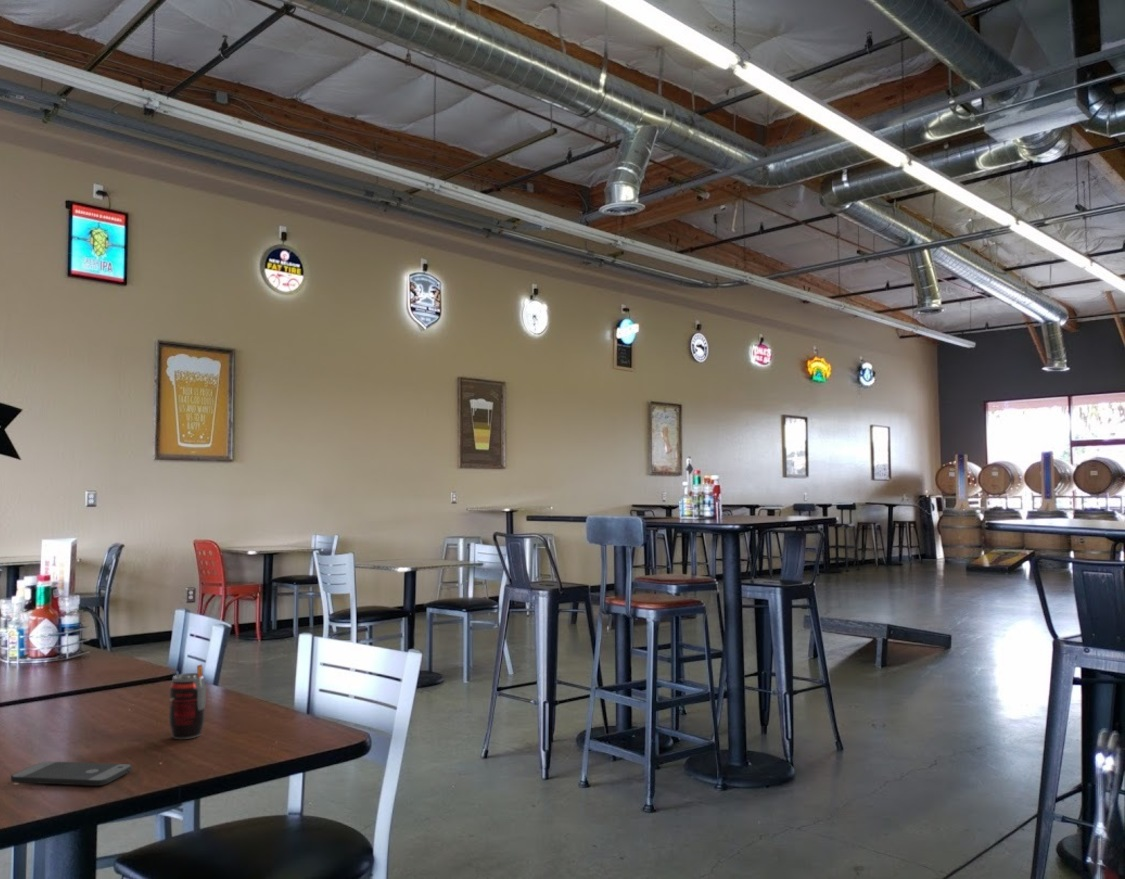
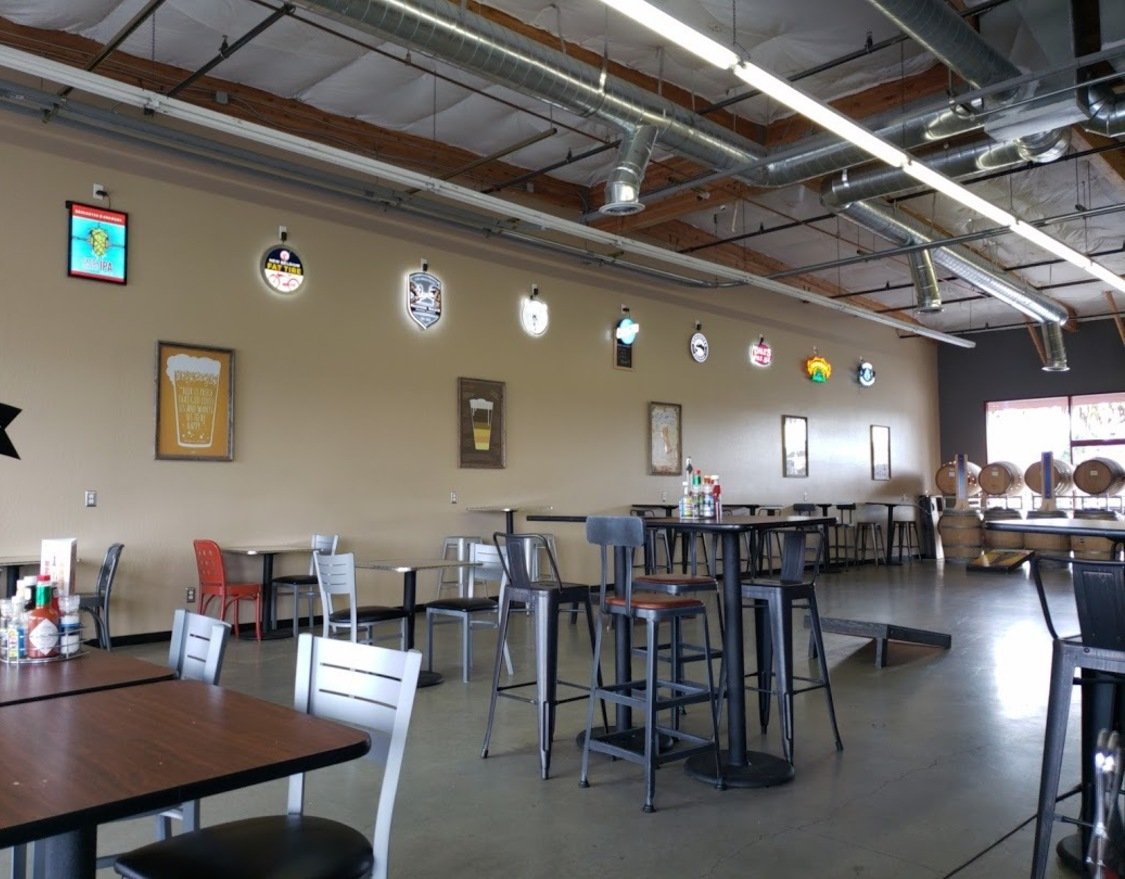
- smartphone [10,760,133,787]
- beverage can [168,663,207,740]
